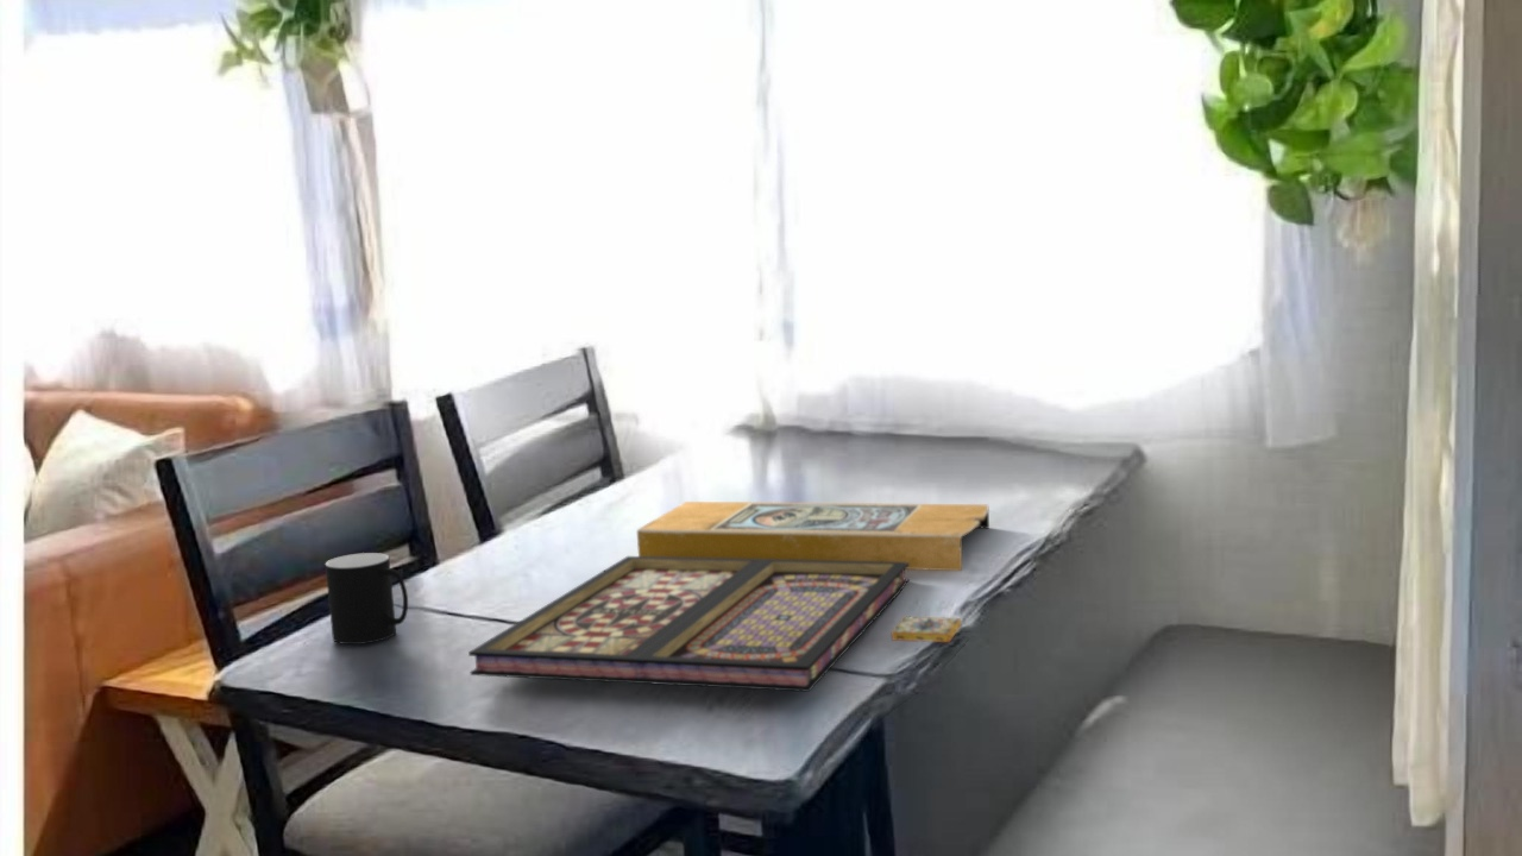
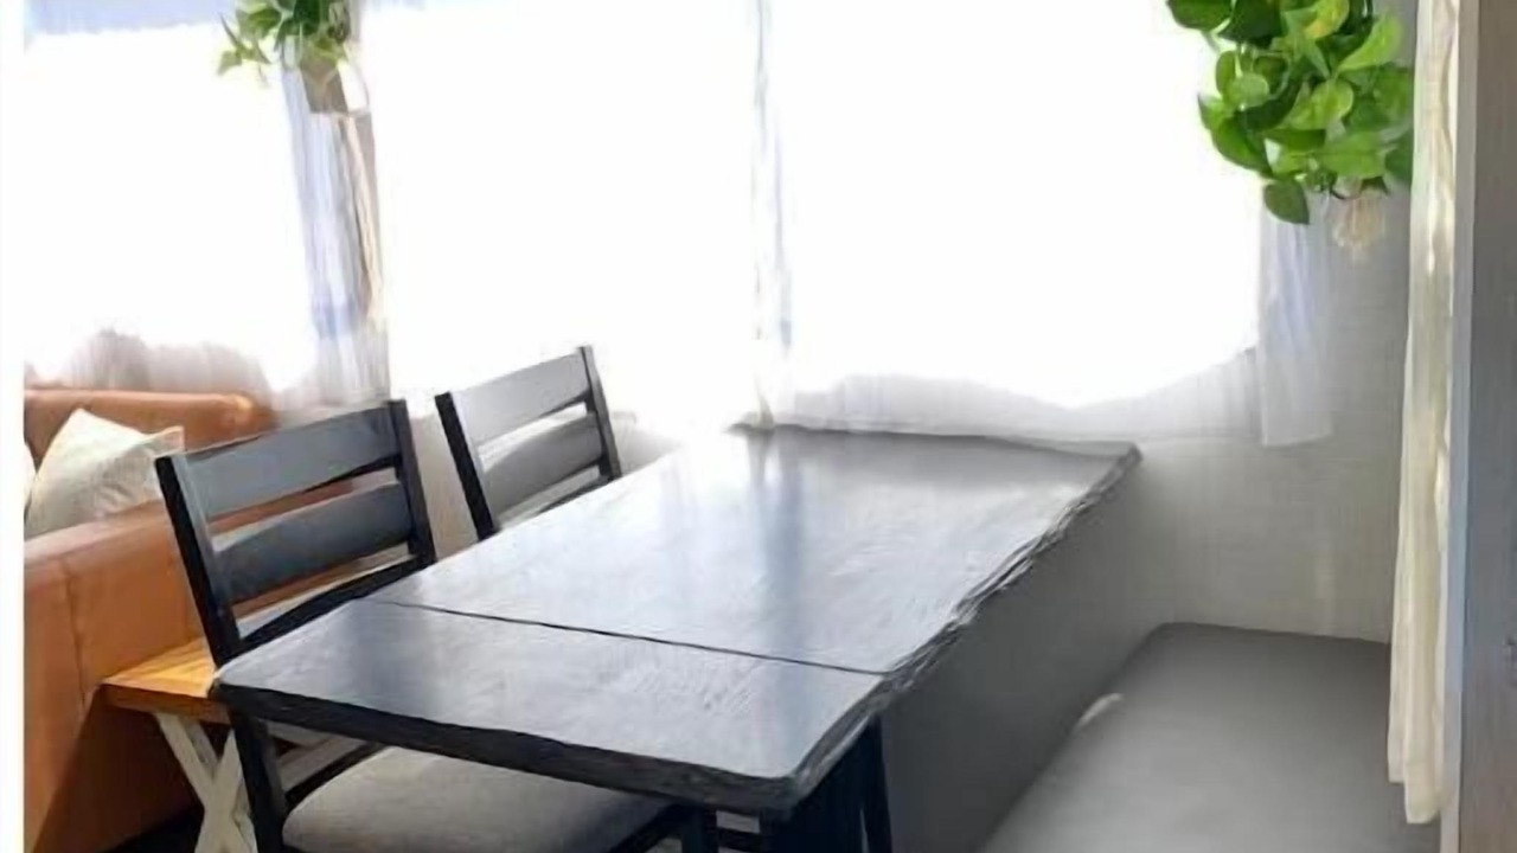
- cup [323,552,409,646]
- board game [467,501,990,693]
